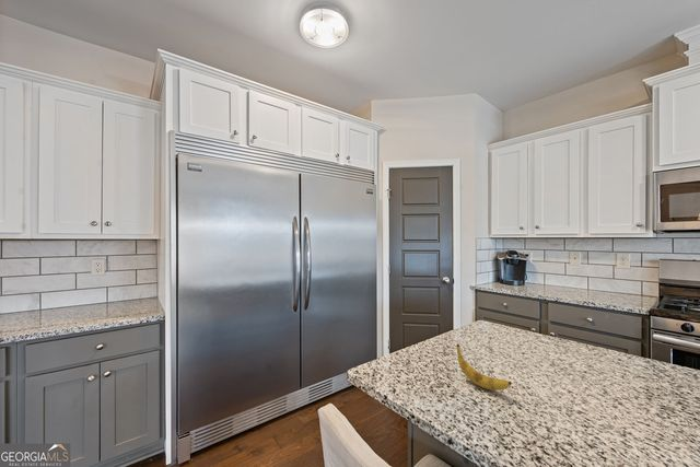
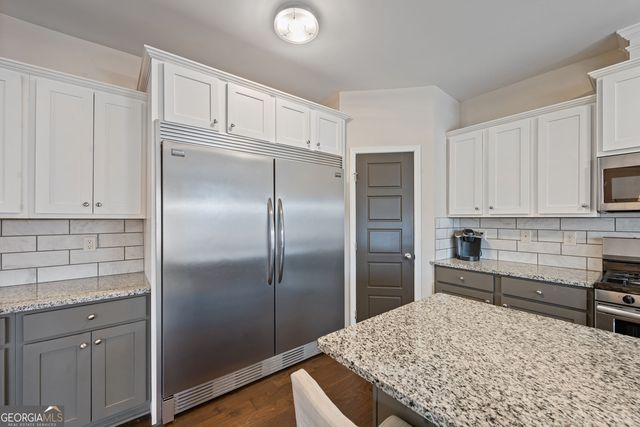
- banana [456,343,513,392]
